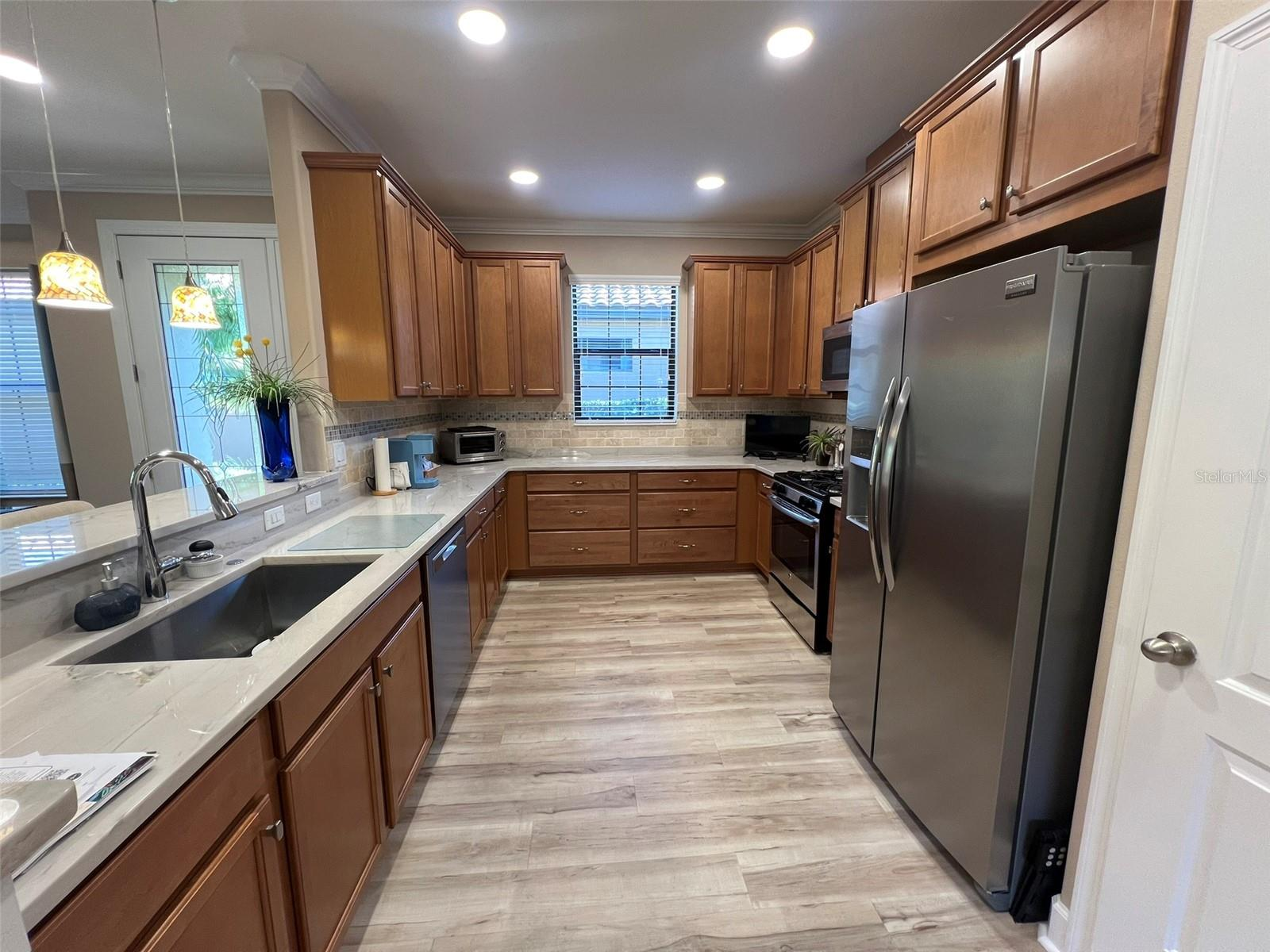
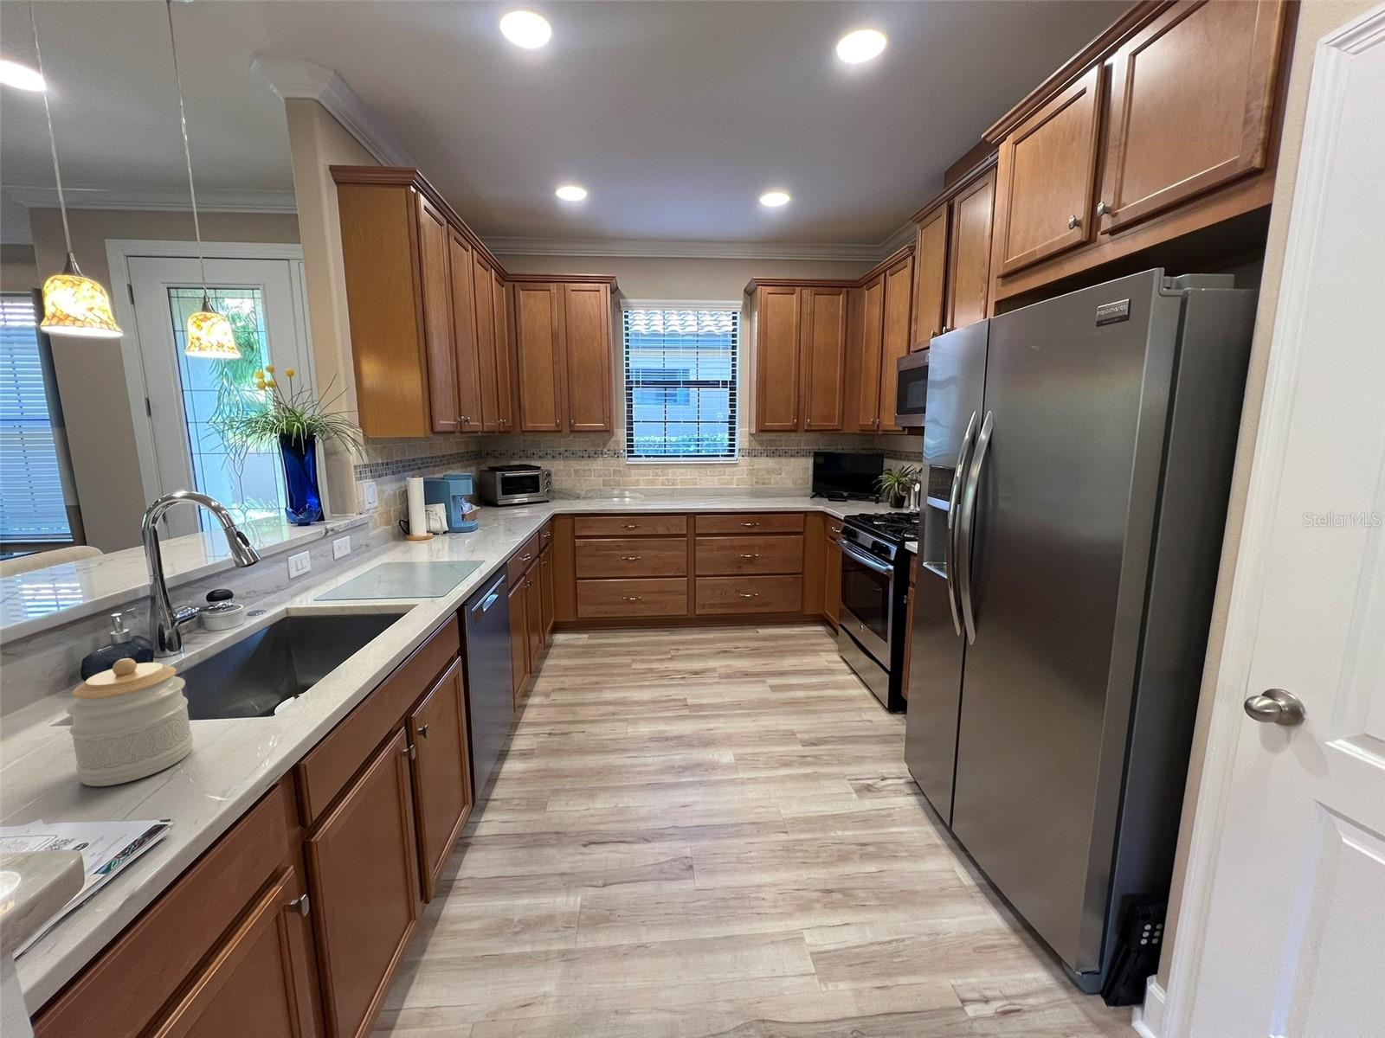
+ jar [65,657,194,787]
